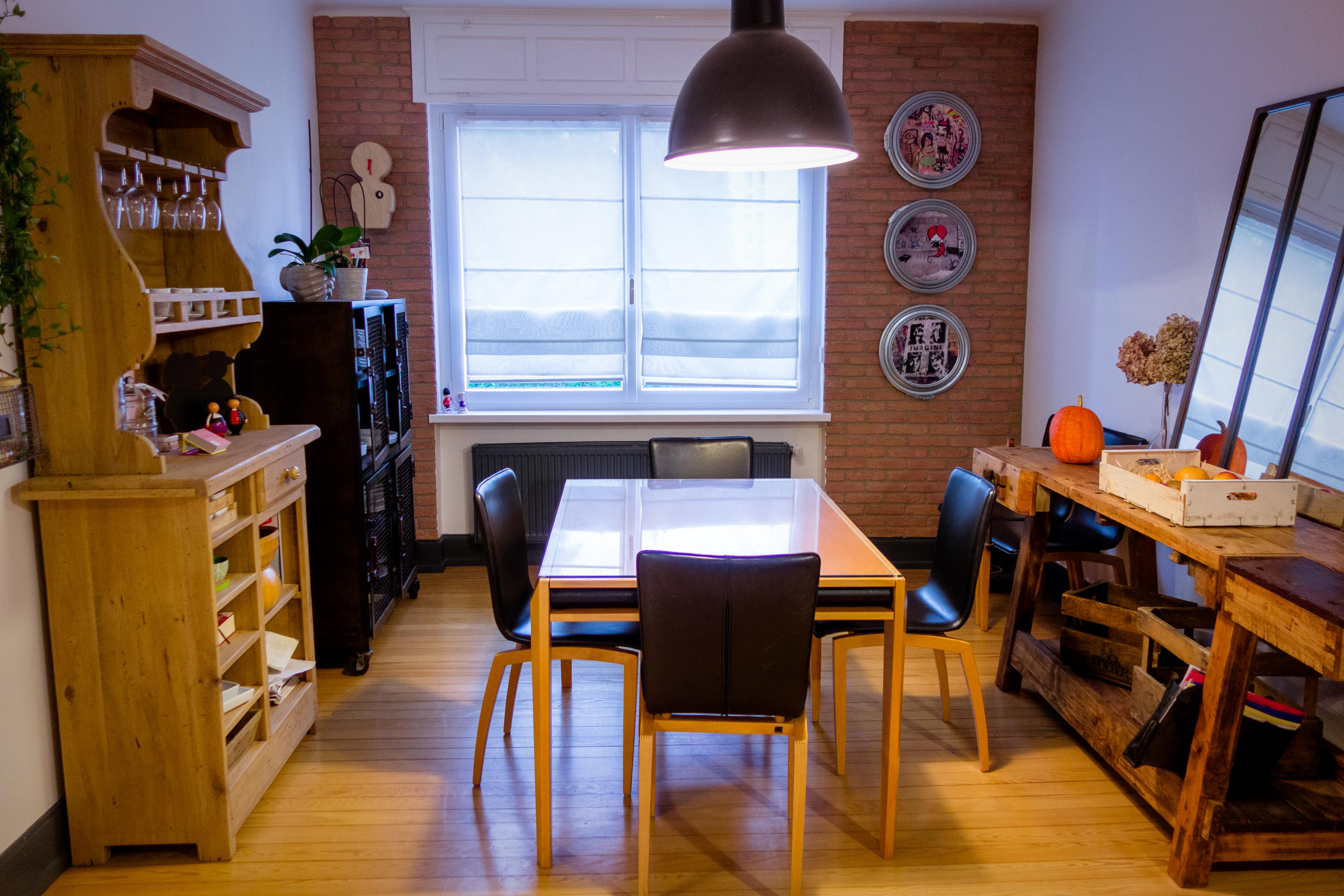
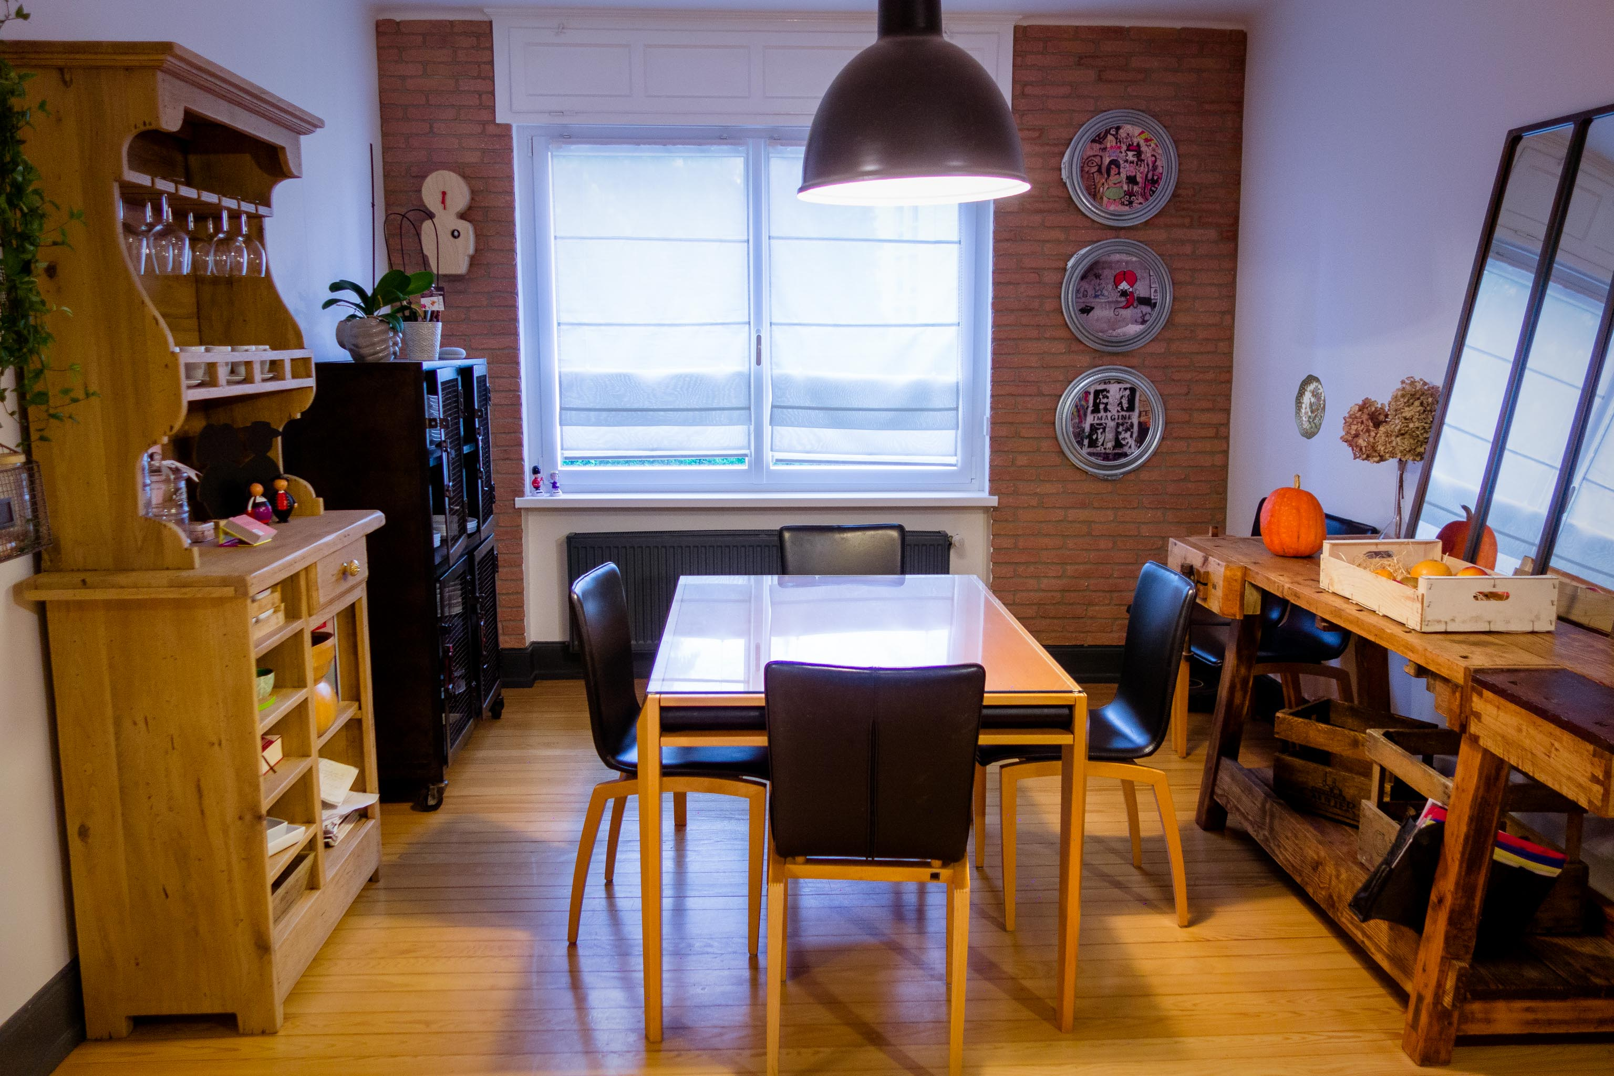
+ decorative plate [1295,373,1326,440]
